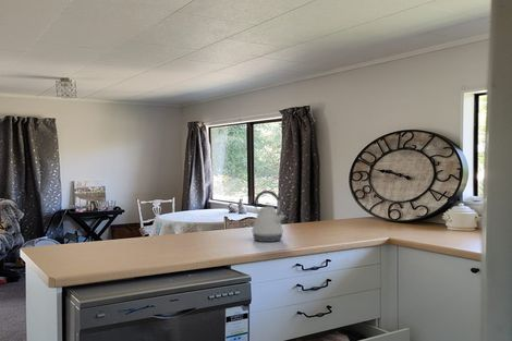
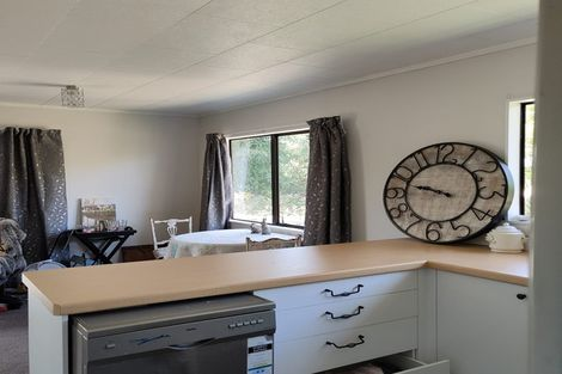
- kettle [251,190,287,243]
